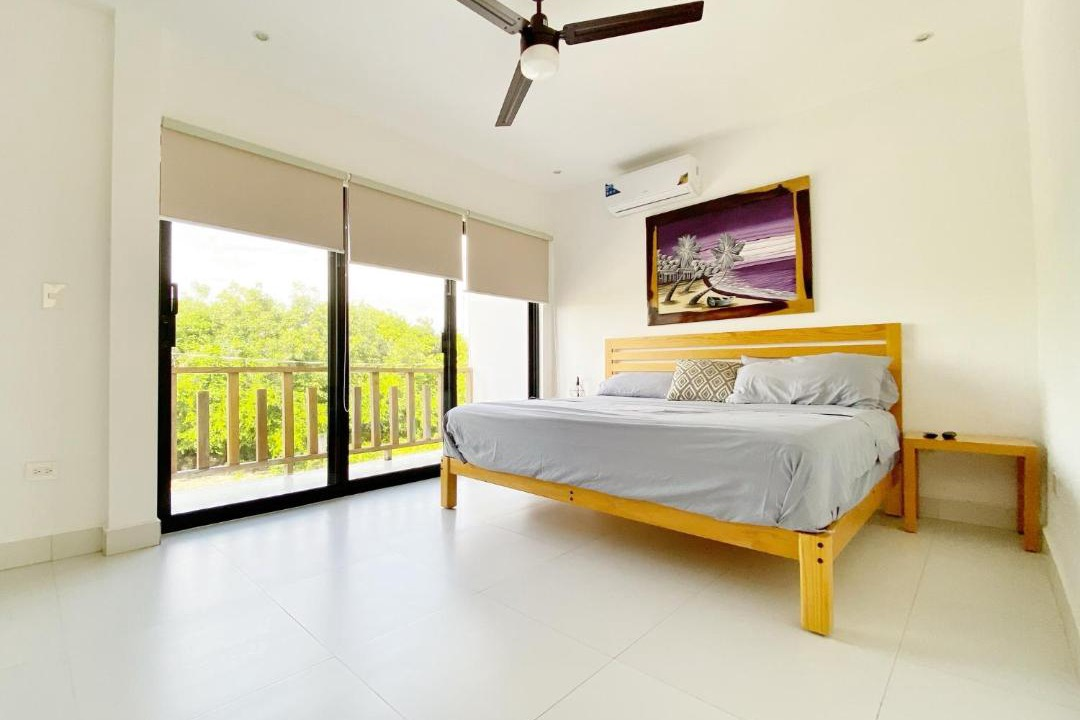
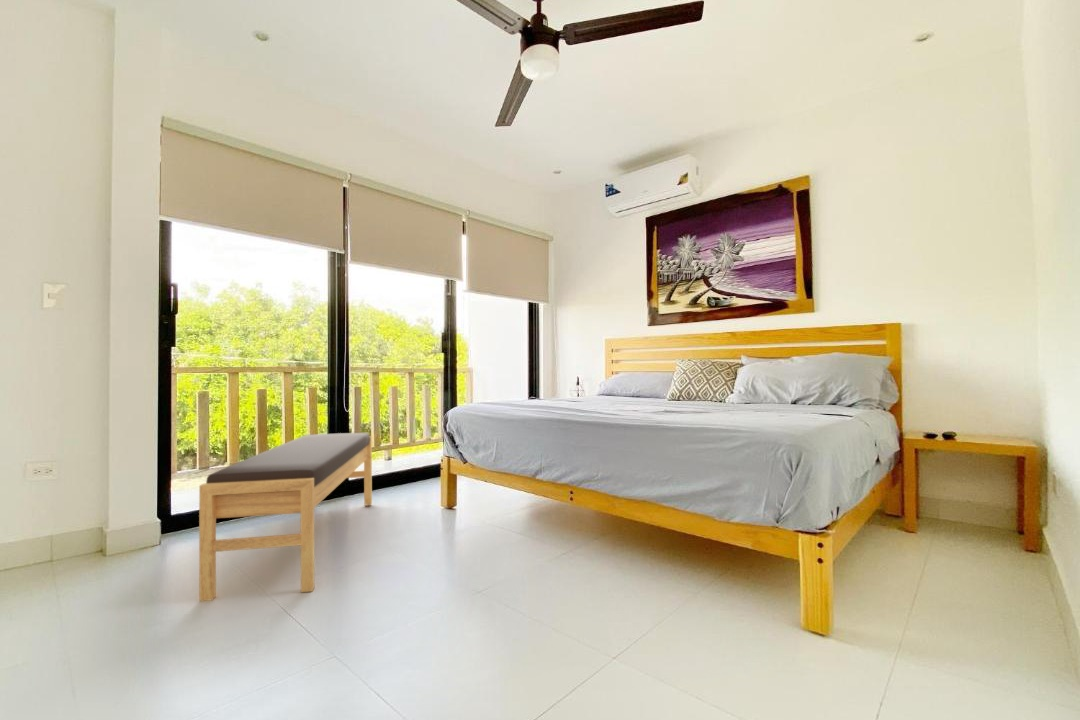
+ bench [198,432,373,602]
